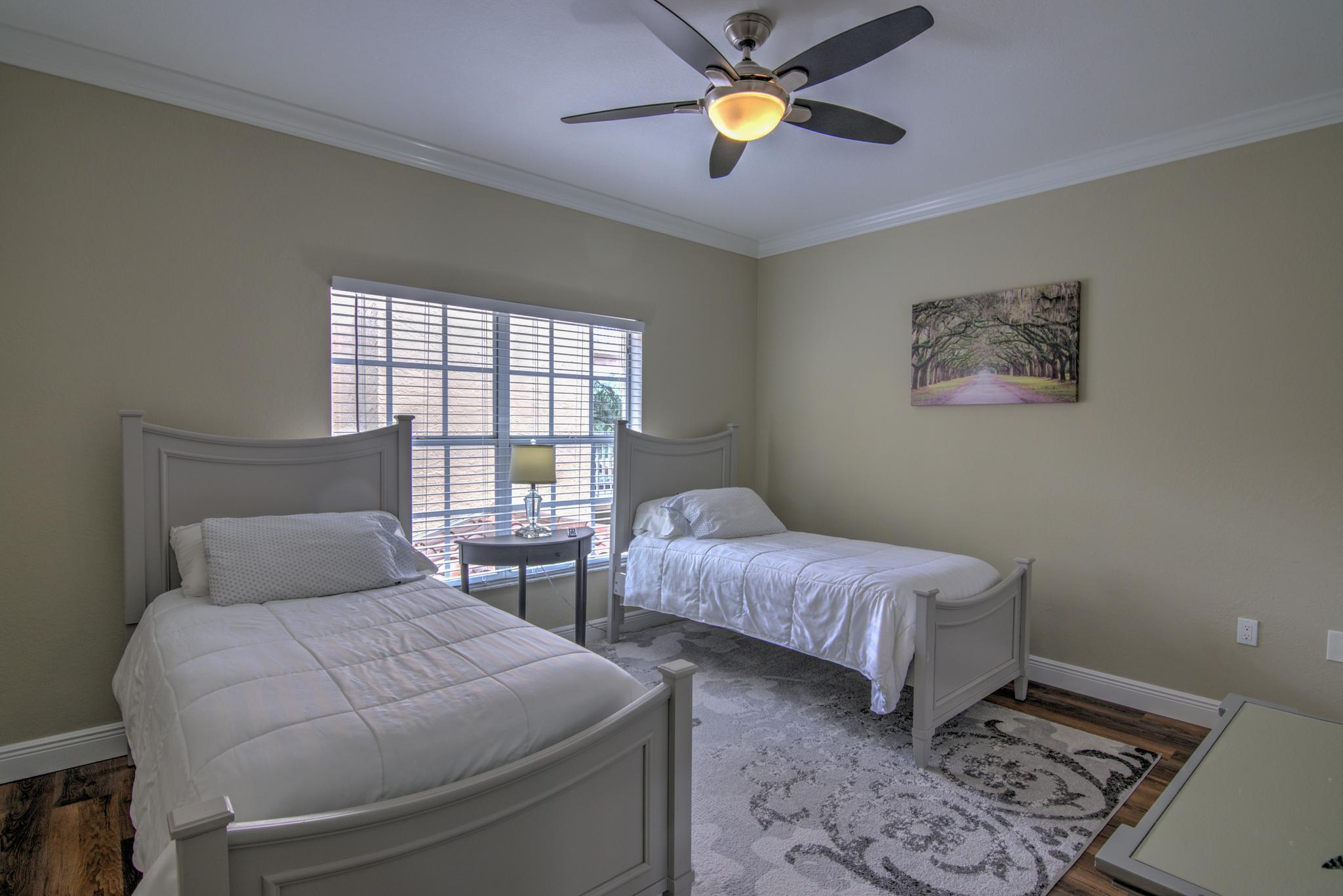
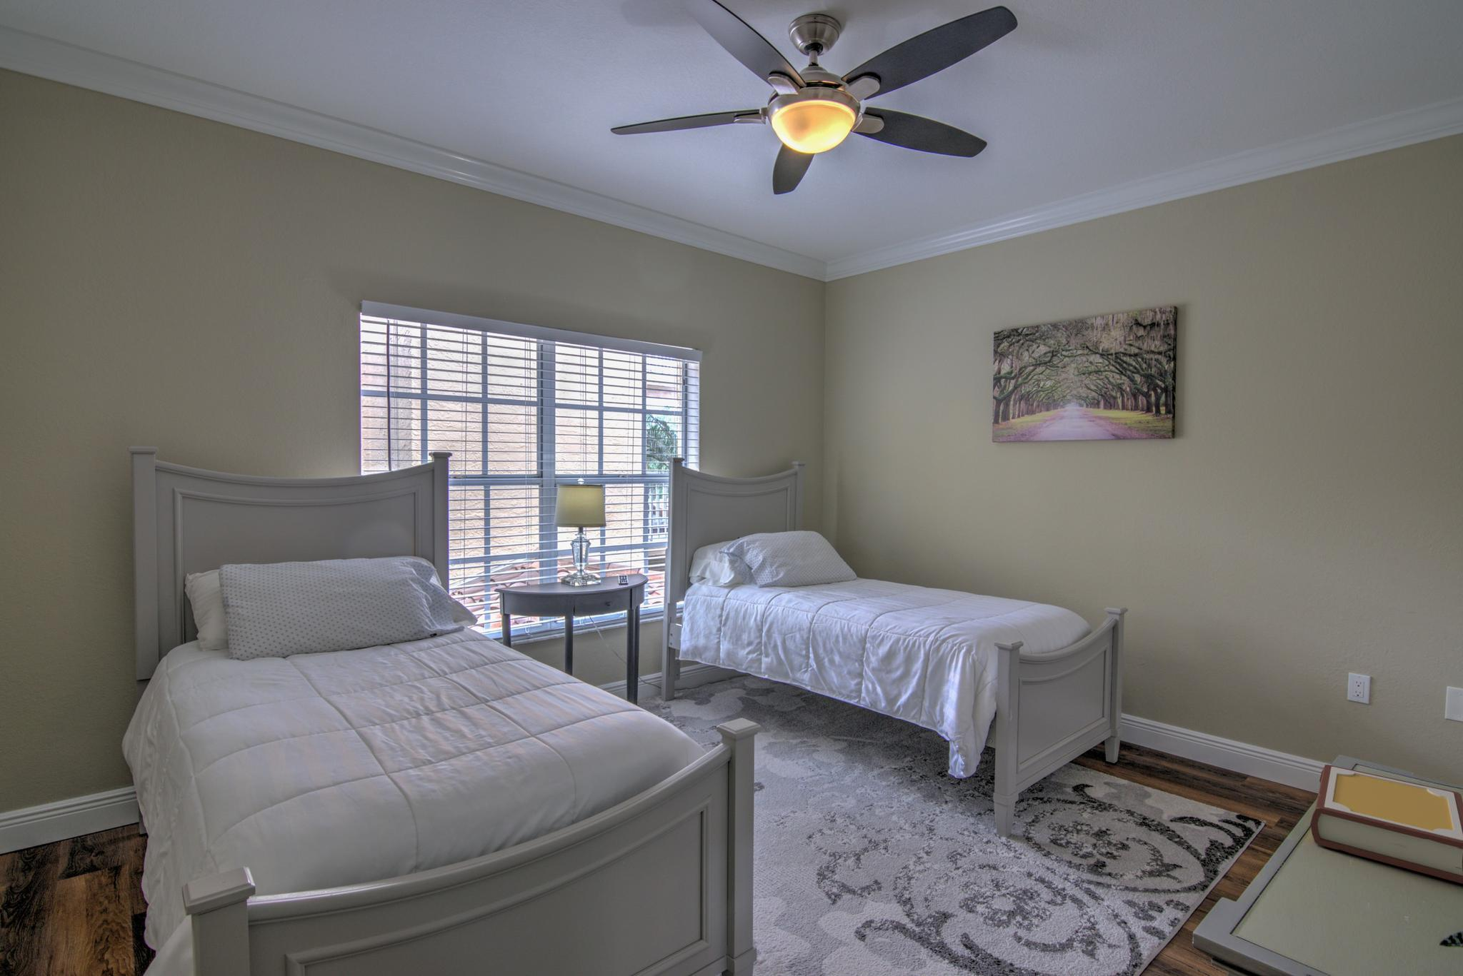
+ book [1310,764,1463,884]
